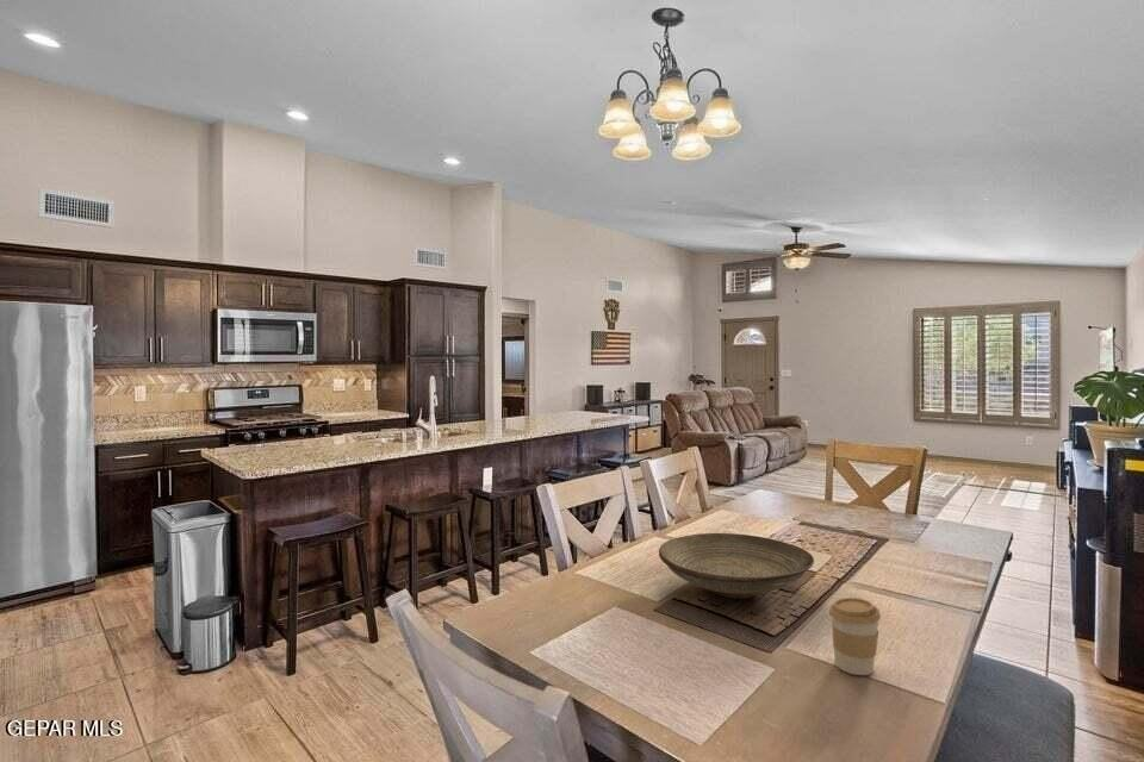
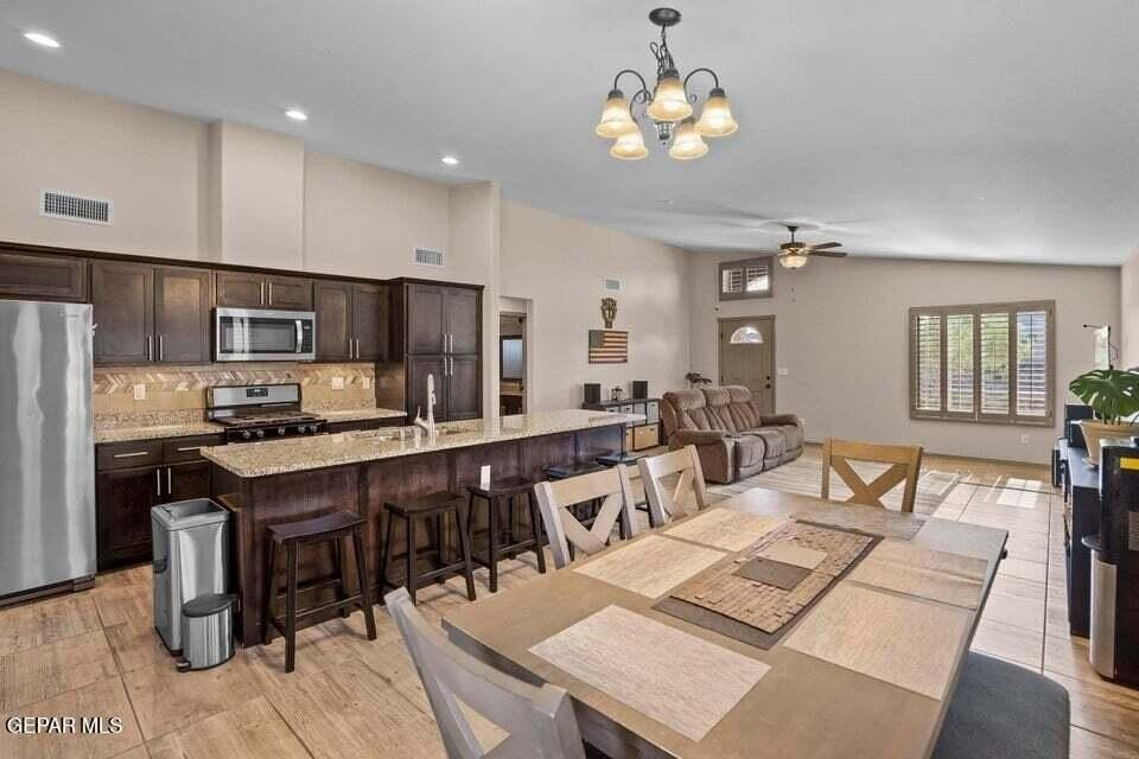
- decorative bowl [658,532,815,600]
- coffee cup [828,597,882,676]
